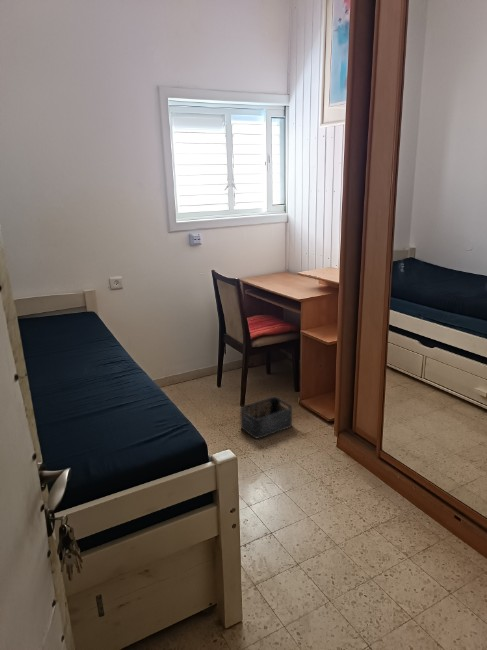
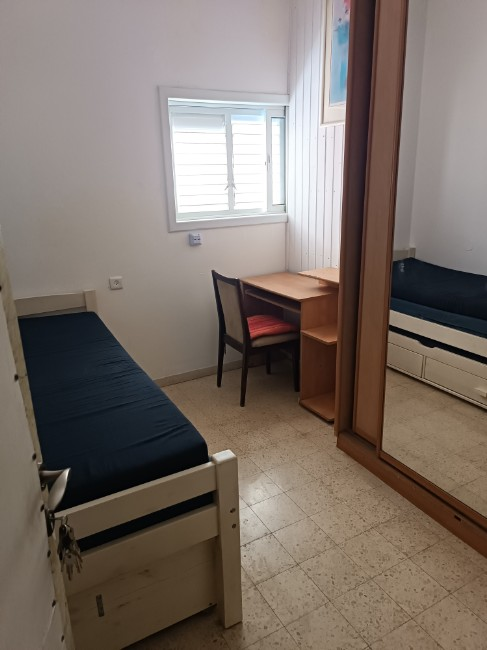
- storage bin [239,396,293,440]
